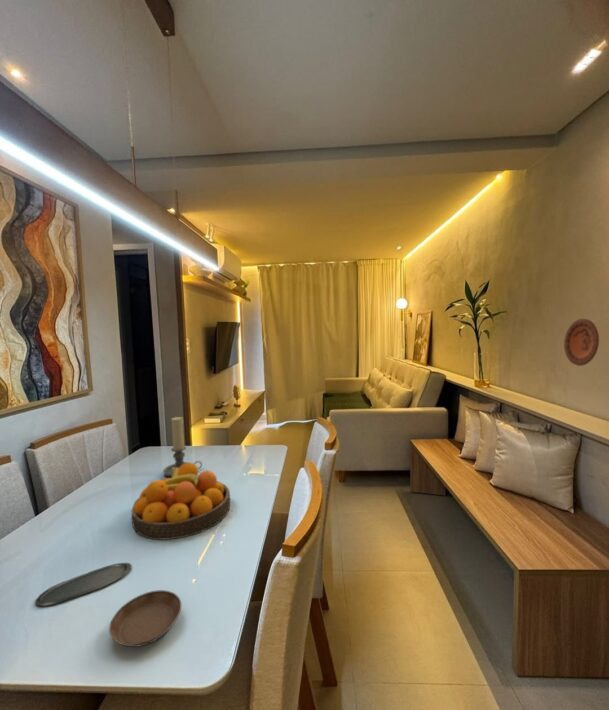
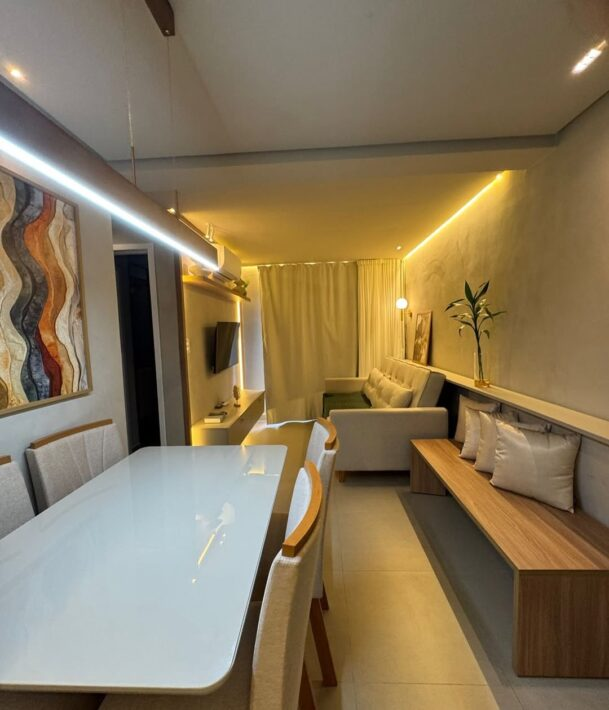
- saucer [108,589,182,648]
- decorative plate [563,318,600,367]
- candle holder [162,416,203,477]
- fruit bowl [131,462,231,541]
- oval tray [35,562,132,607]
